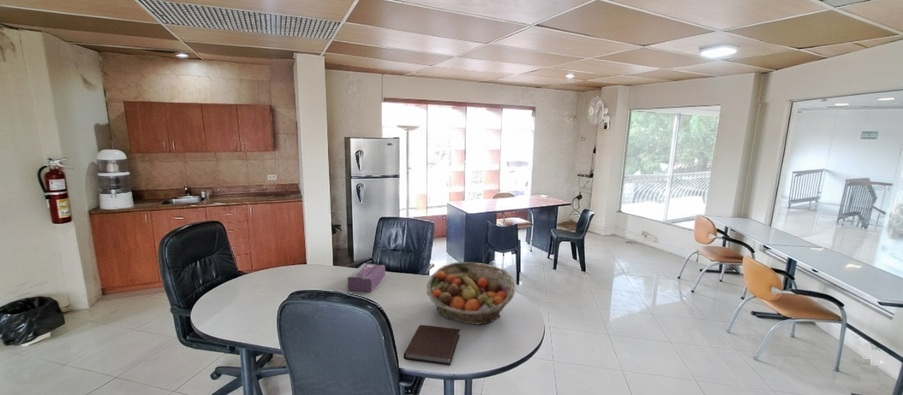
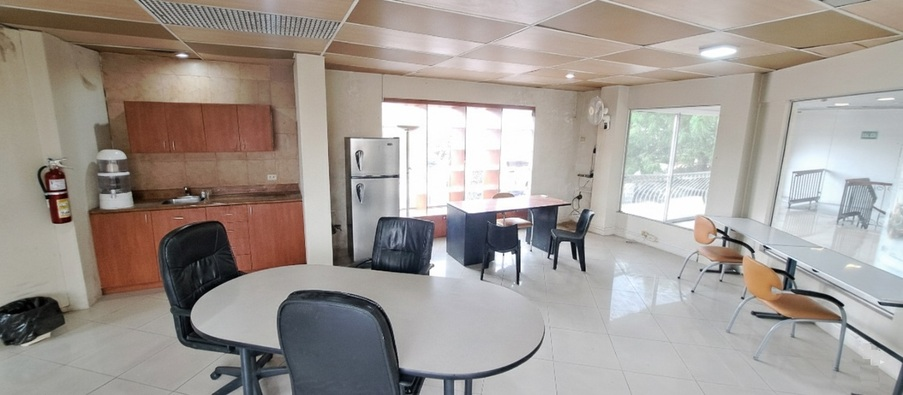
- tissue box [346,262,386,293]
- fruit basket [425,261,516,326]
- notebook [403,324,461,366]
